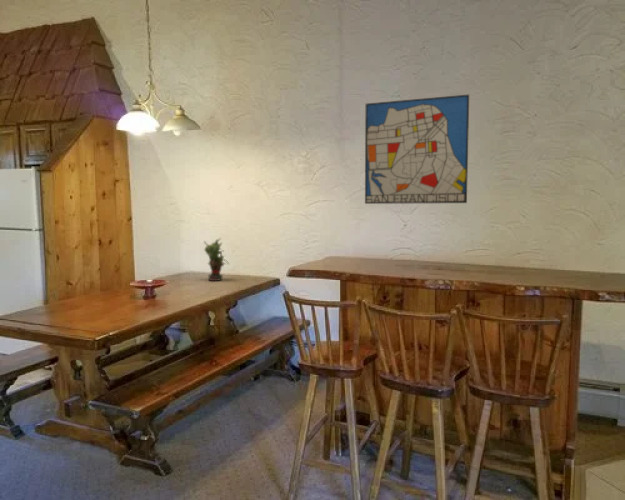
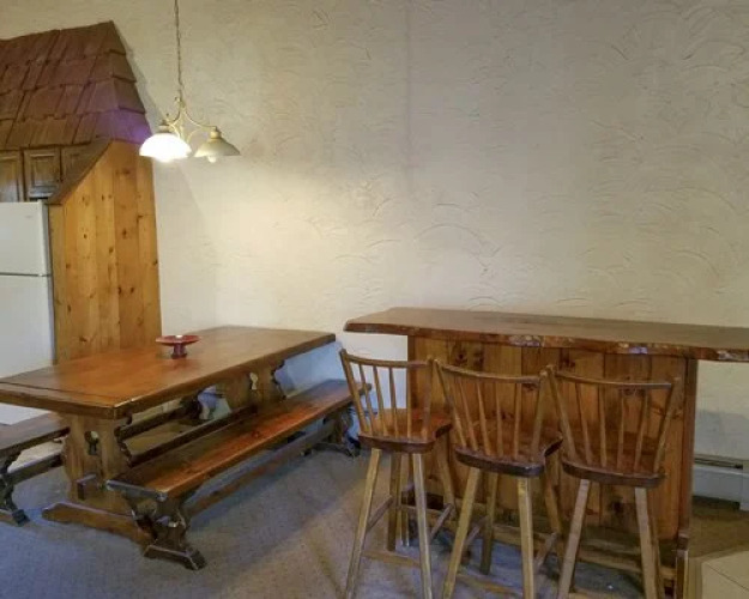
- potted plant [203,237,231,282]
- wall art [364,94,470,205]
